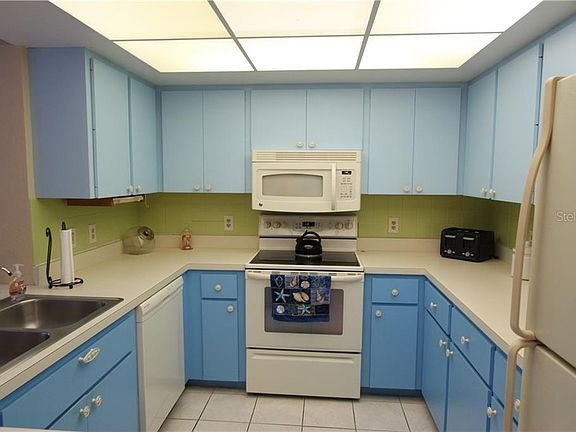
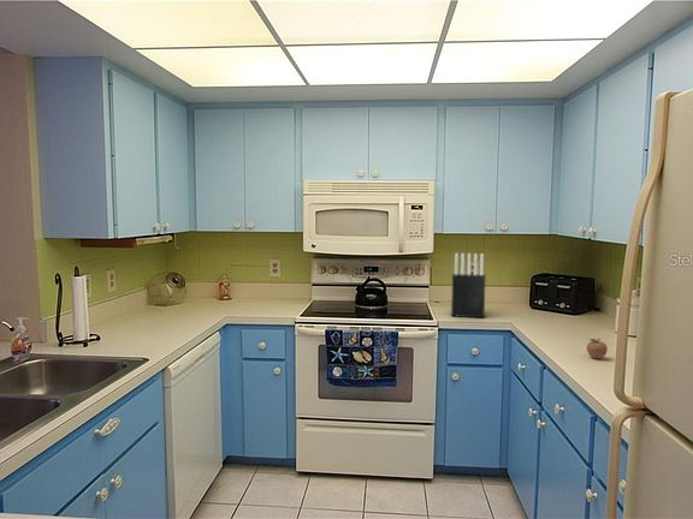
+ knife block [450,252,487,320]
+ fruit [586,338,609,359]
